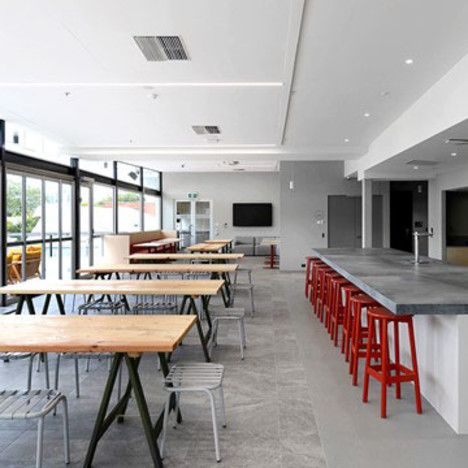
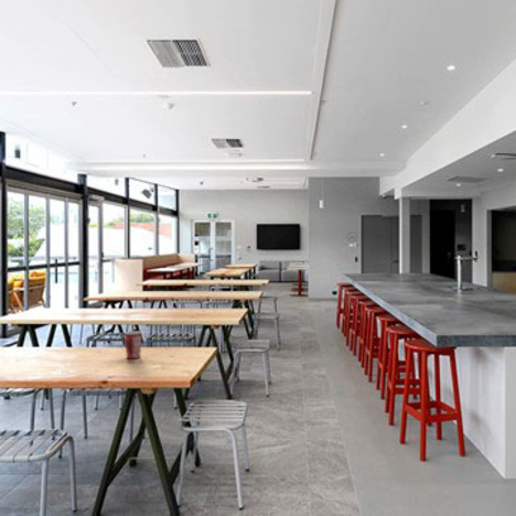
+ mug [123,330,143,359]
